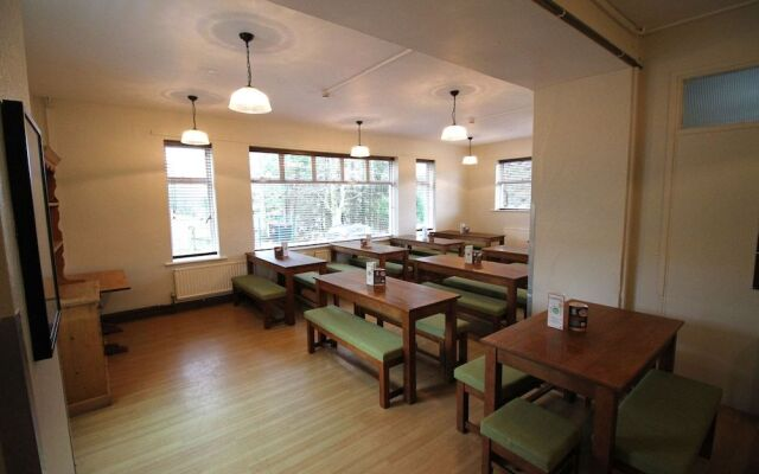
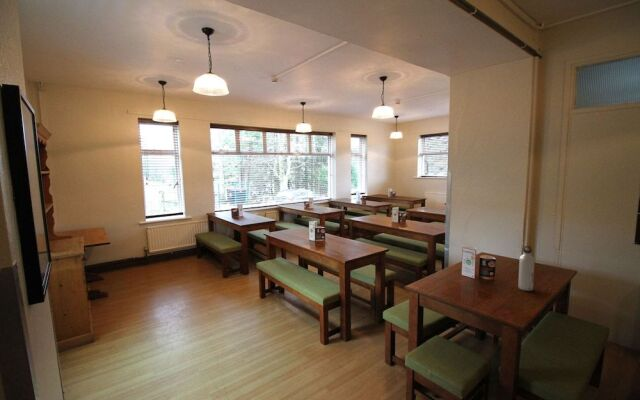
+ water bottle [517,245,535,292]
